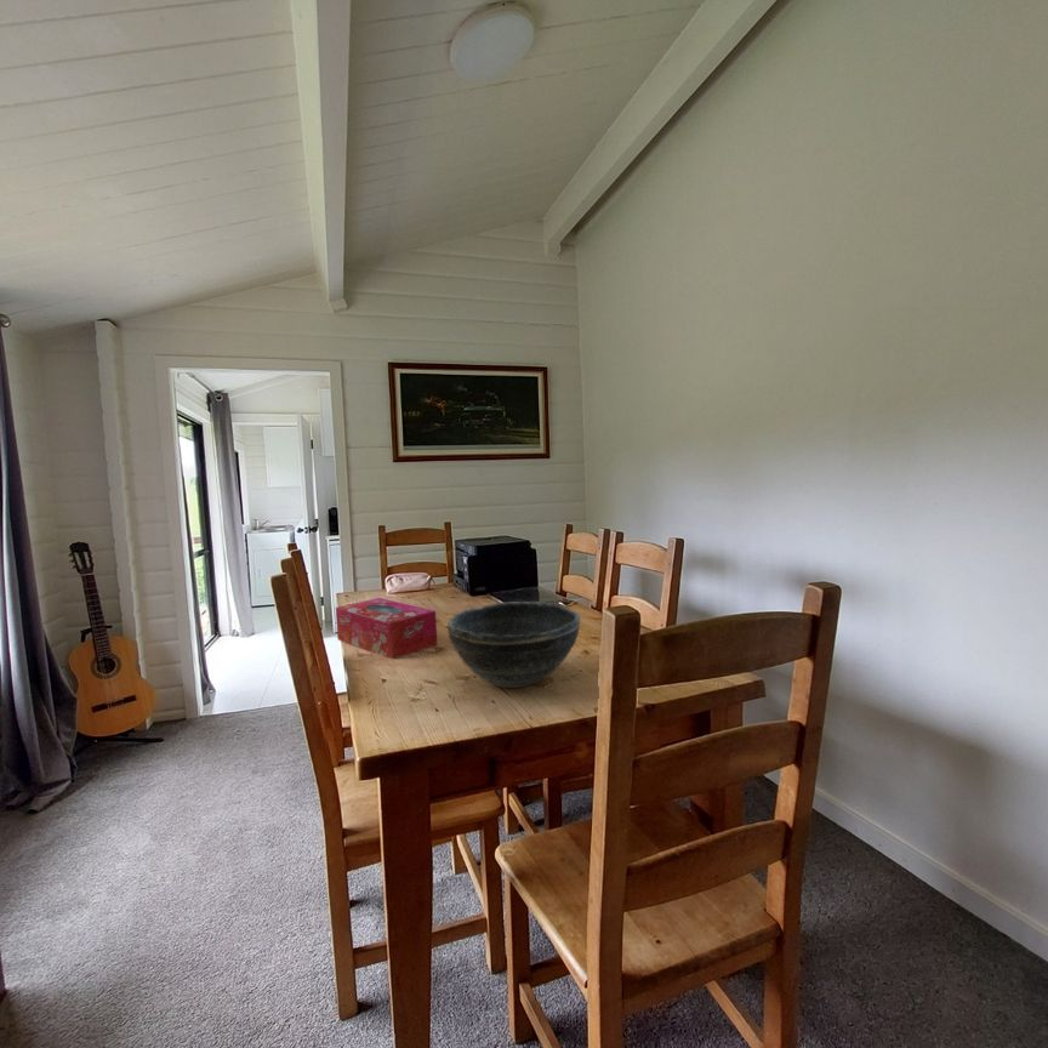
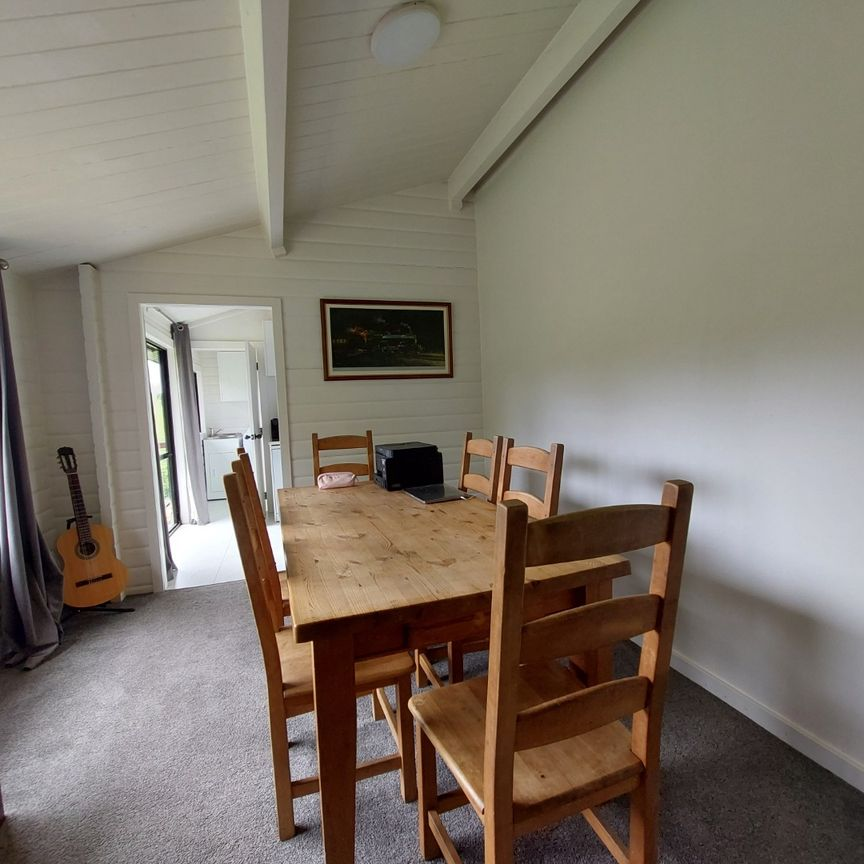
- tissue box [335,597,439,660]
- bowl [446,600,581,689]
